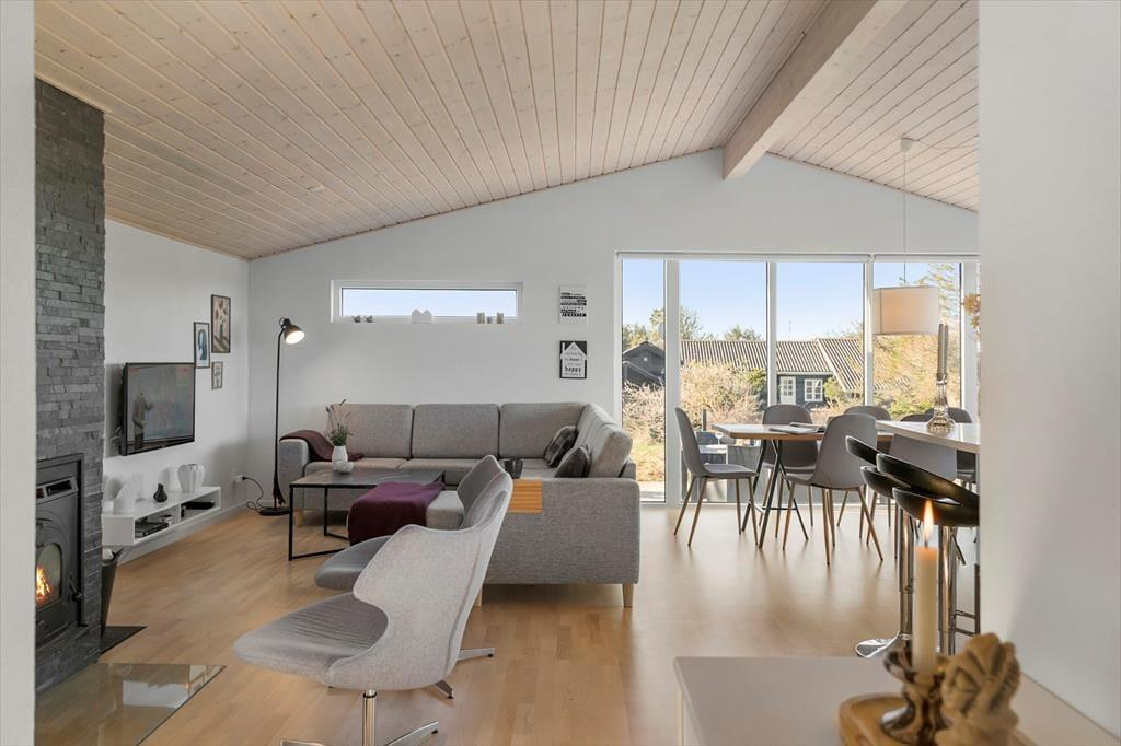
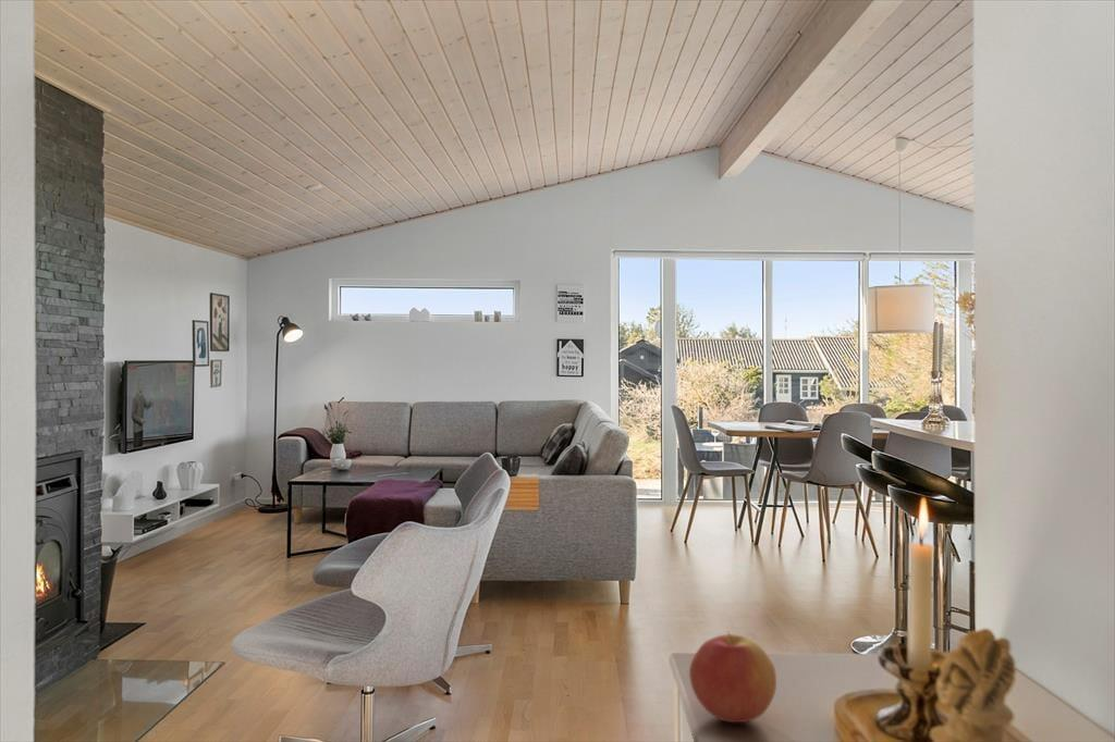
+ apple [688,631,777,724]
